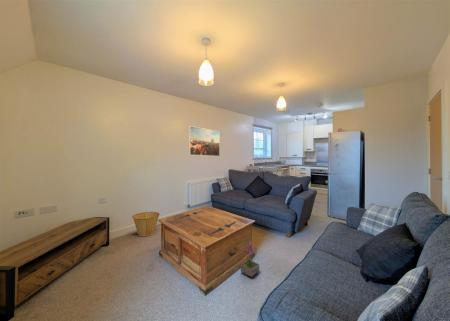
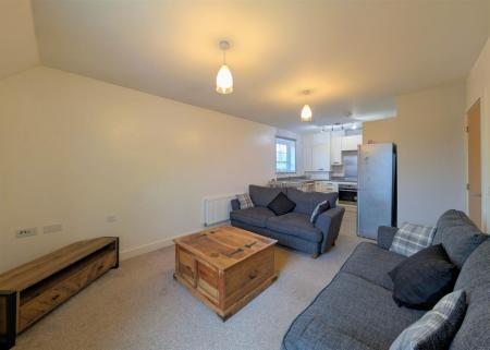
- basket [131,211,160,237]
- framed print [188,125,221,157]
- potted plant [240,240,260,278]
